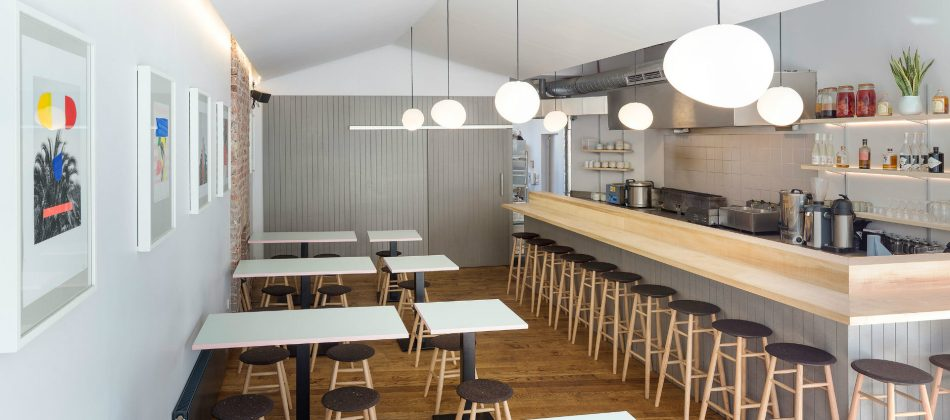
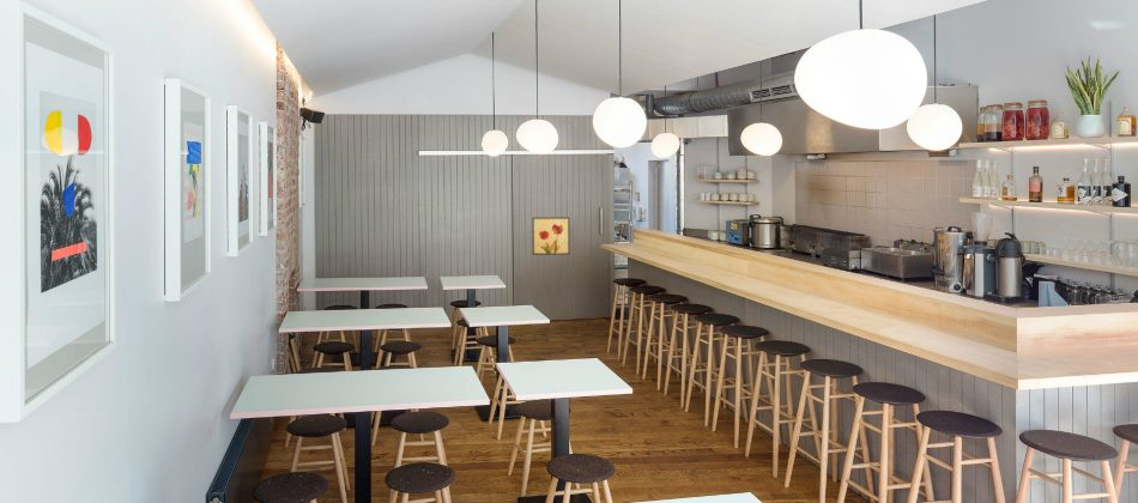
+ wall art [531,217,571,256]
